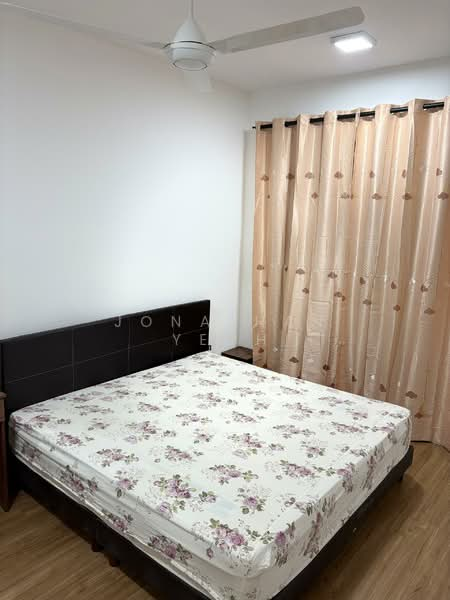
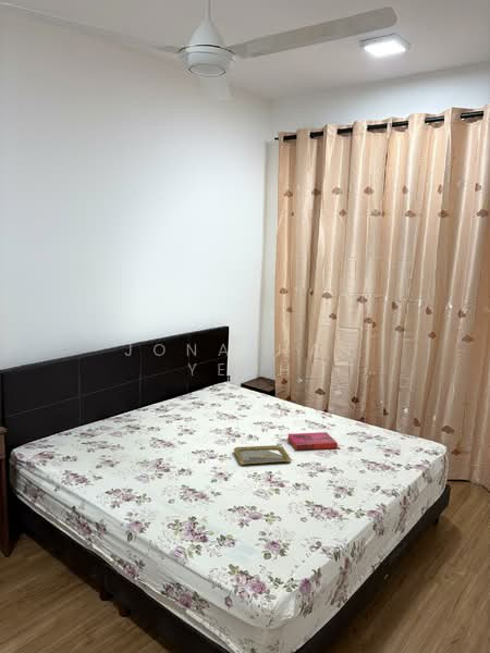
+ hardback book [286,431,339,452]
+ tray [233,444,293,466]
